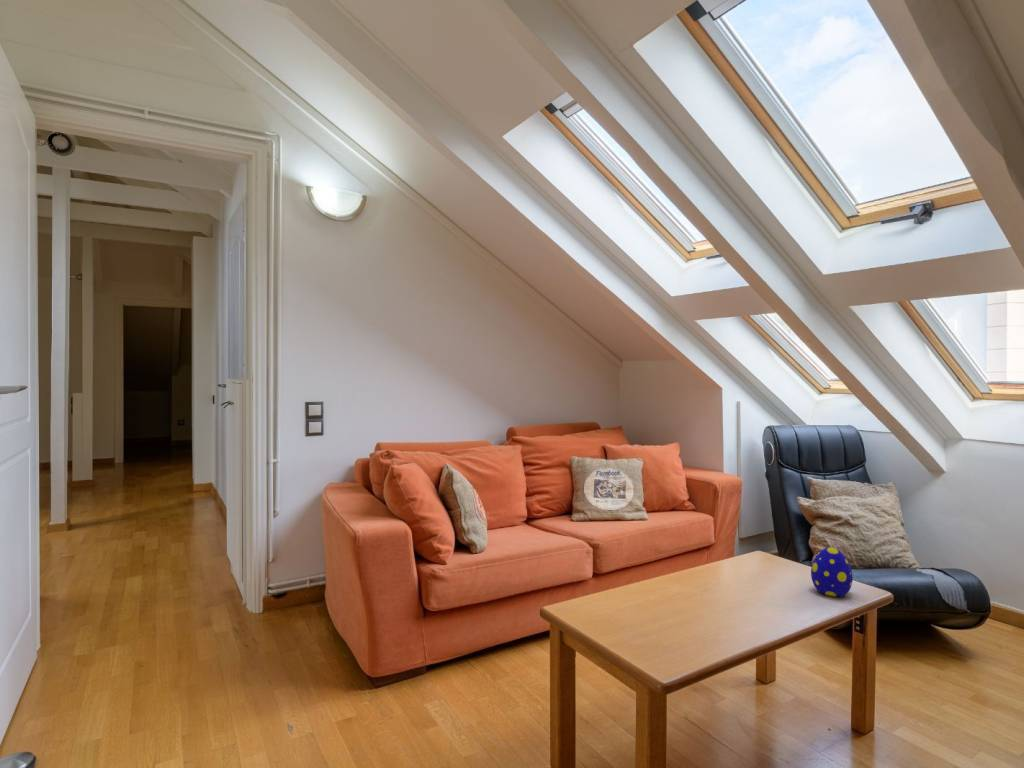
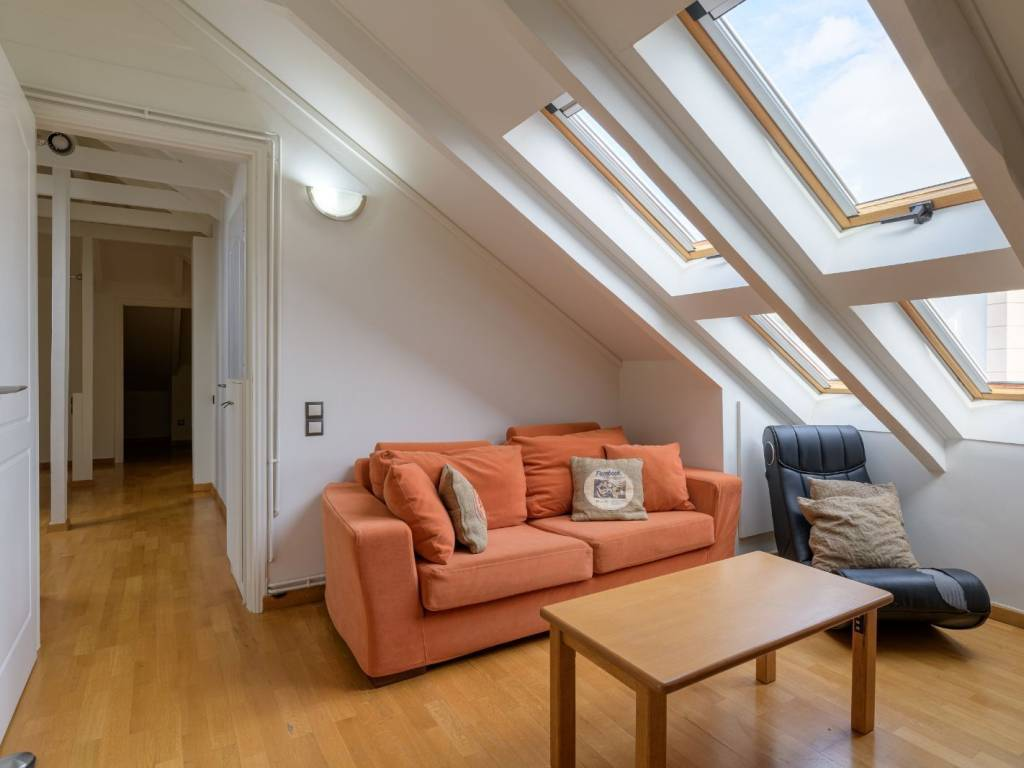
- decorative egg [810,546,854,597]
